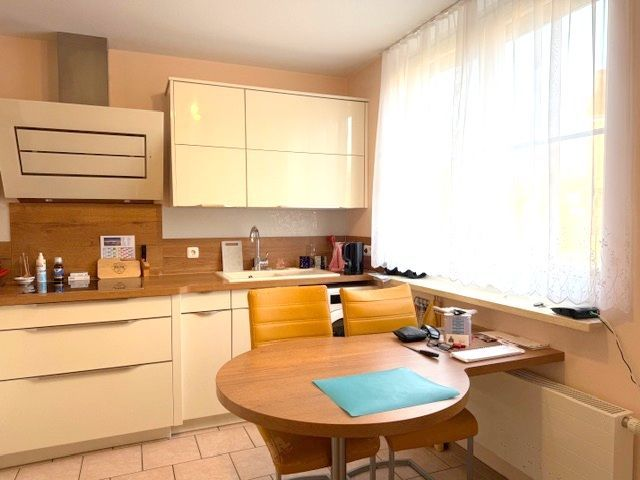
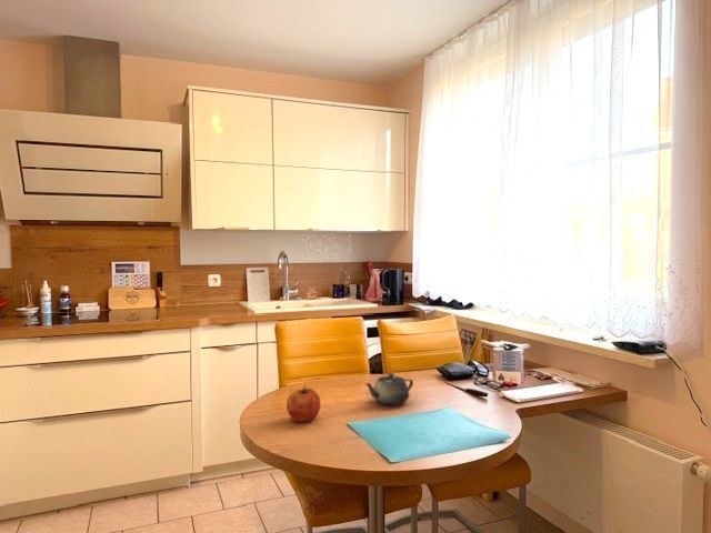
+ teapot [364,372,414,406]
+ fruit [286,385,321,423]
